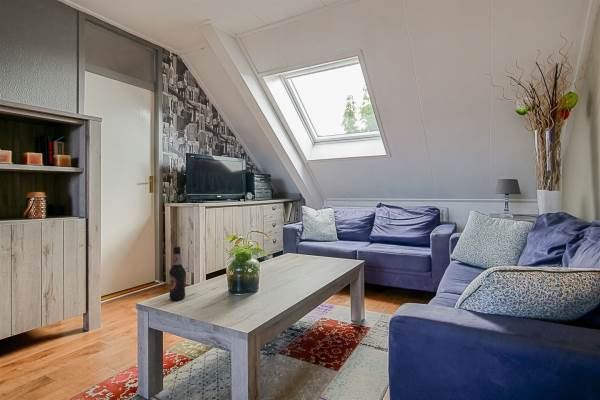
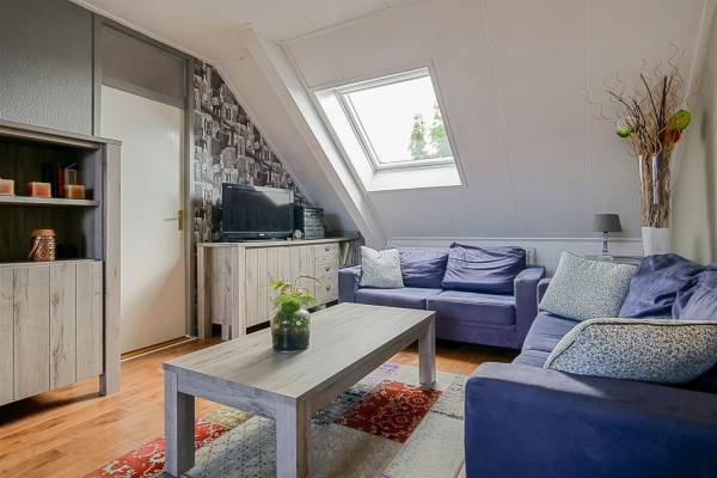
- bottle [168,246,186,301]
